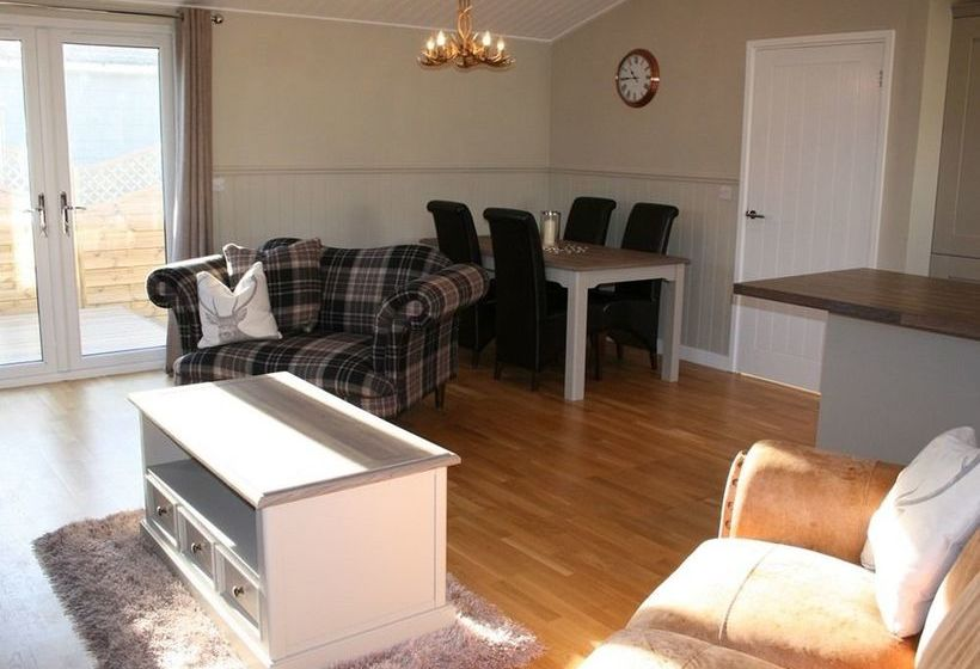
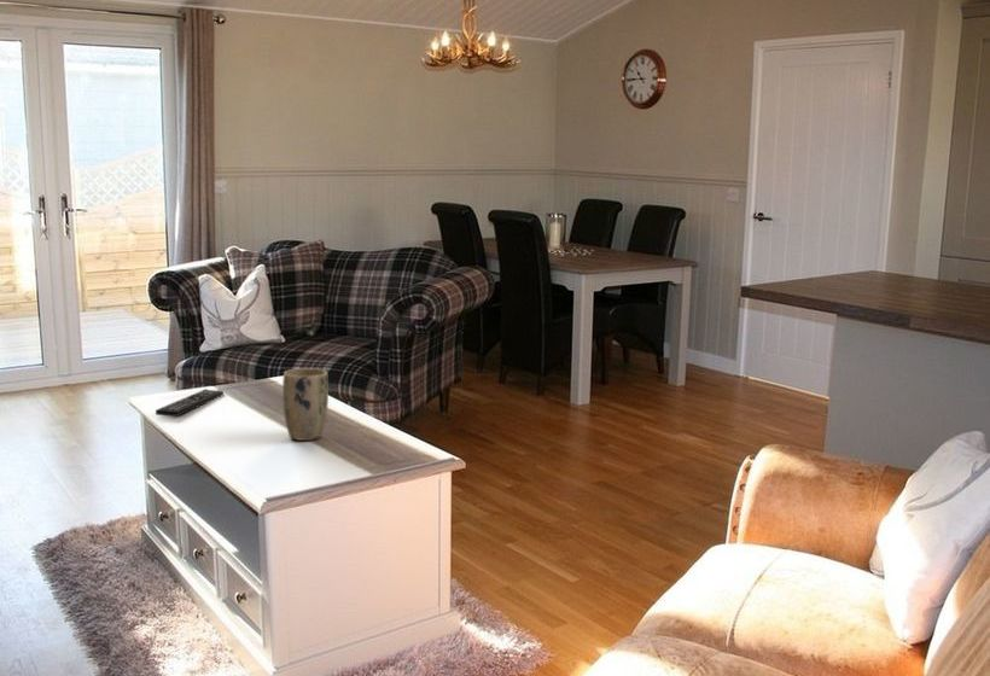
+ remote control [155,387,225,418]
+ plant pot [281,367,330,442]
